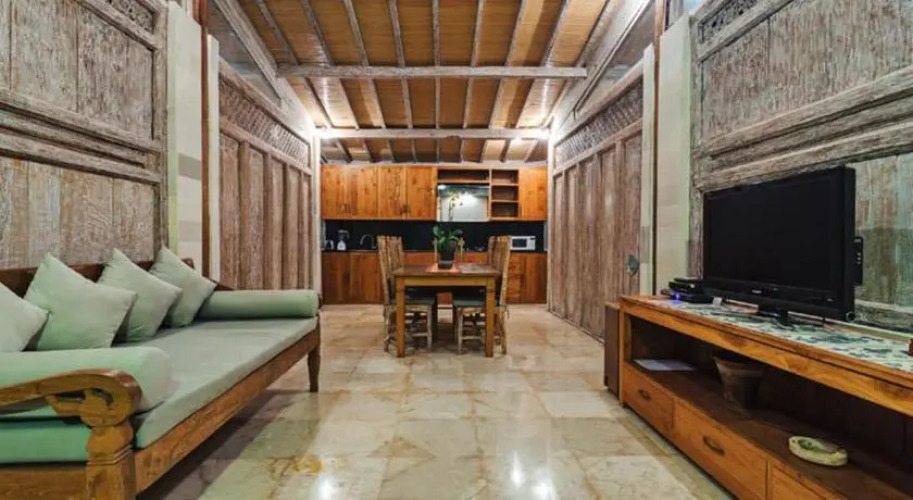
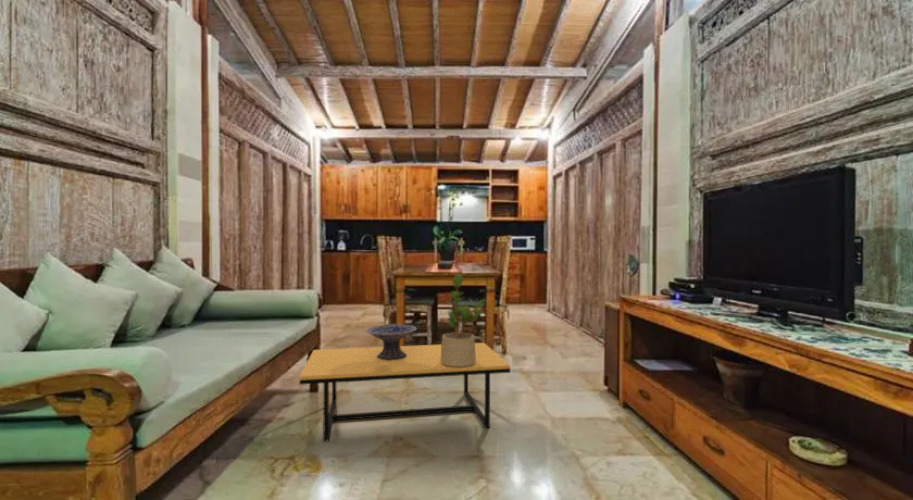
+ decorative bowl [364,323,418,360]
+ coffee table [299,342,511,443]
+ potted plant [440,273,488,366]
